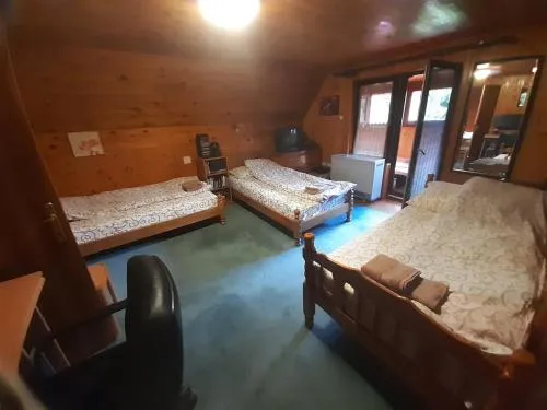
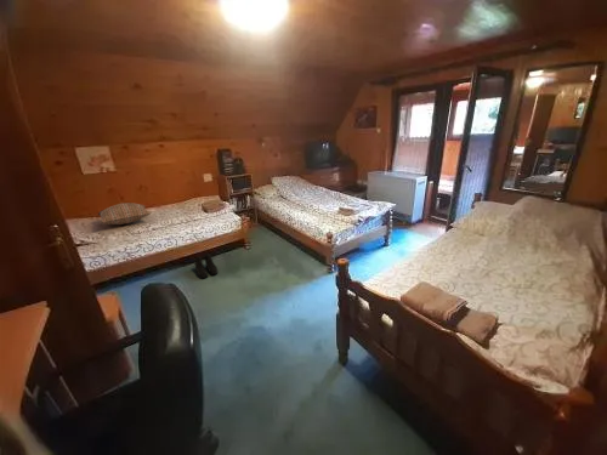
+ cushion [97,201,152,226]
+ boots [193,254,219,279]
